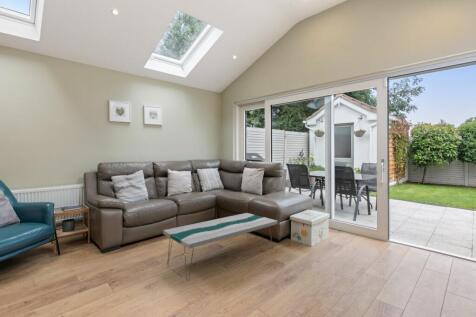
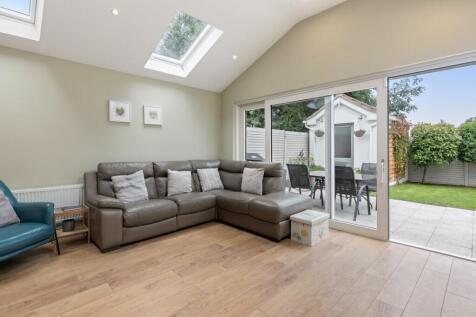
- coffee table [162,212,279,282]
